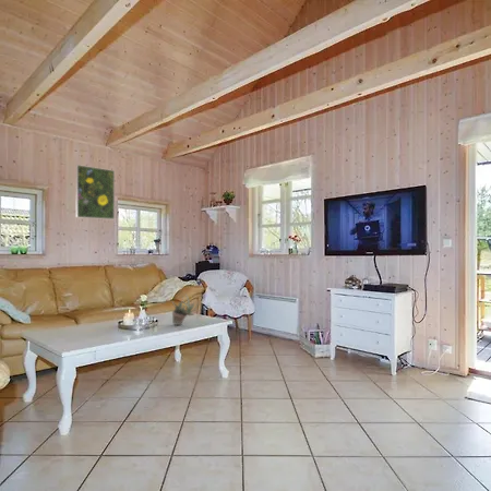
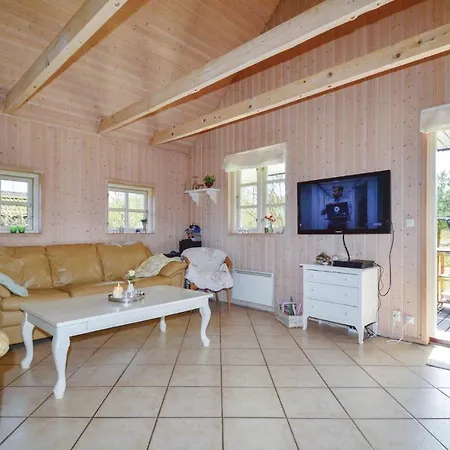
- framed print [75,164,116,220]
- succulent plant [170,294,200,326]
